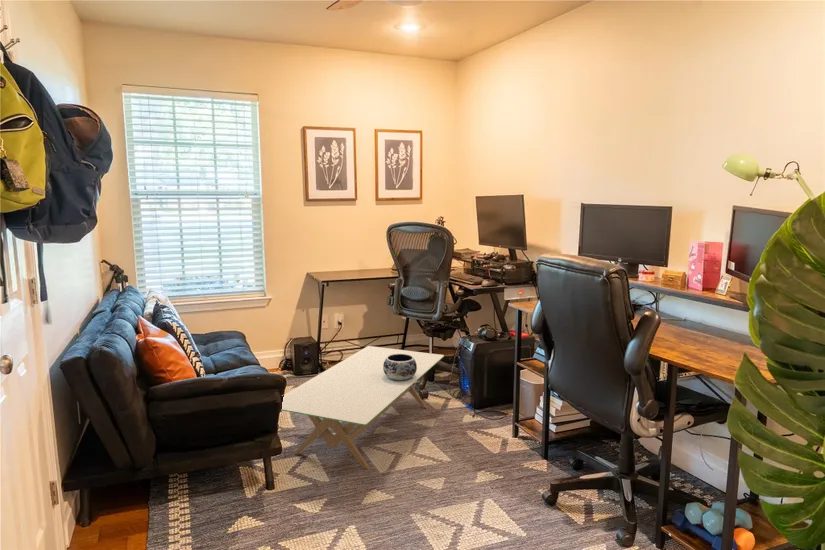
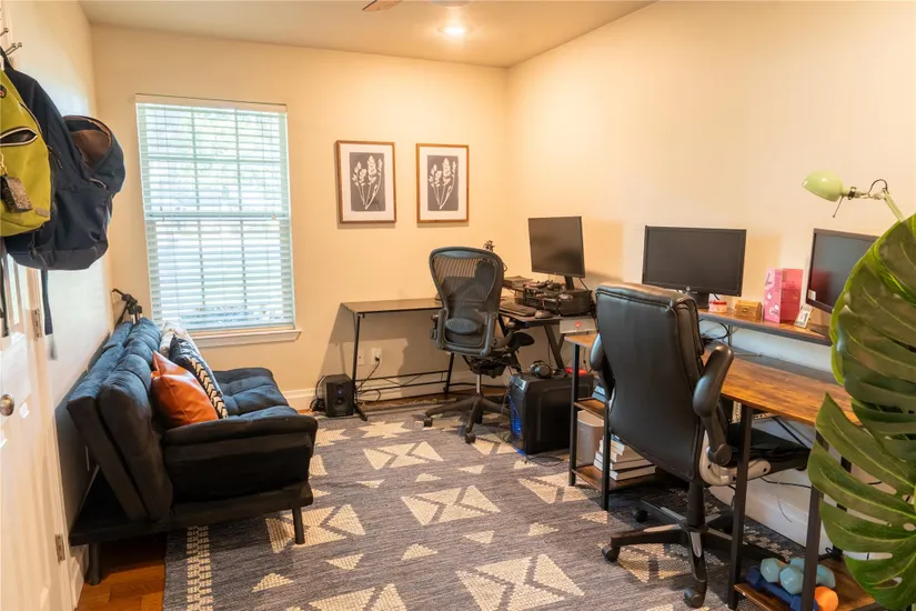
- decorative bowl [383,354,417,381]
- coffee table [280,345,445,470]
